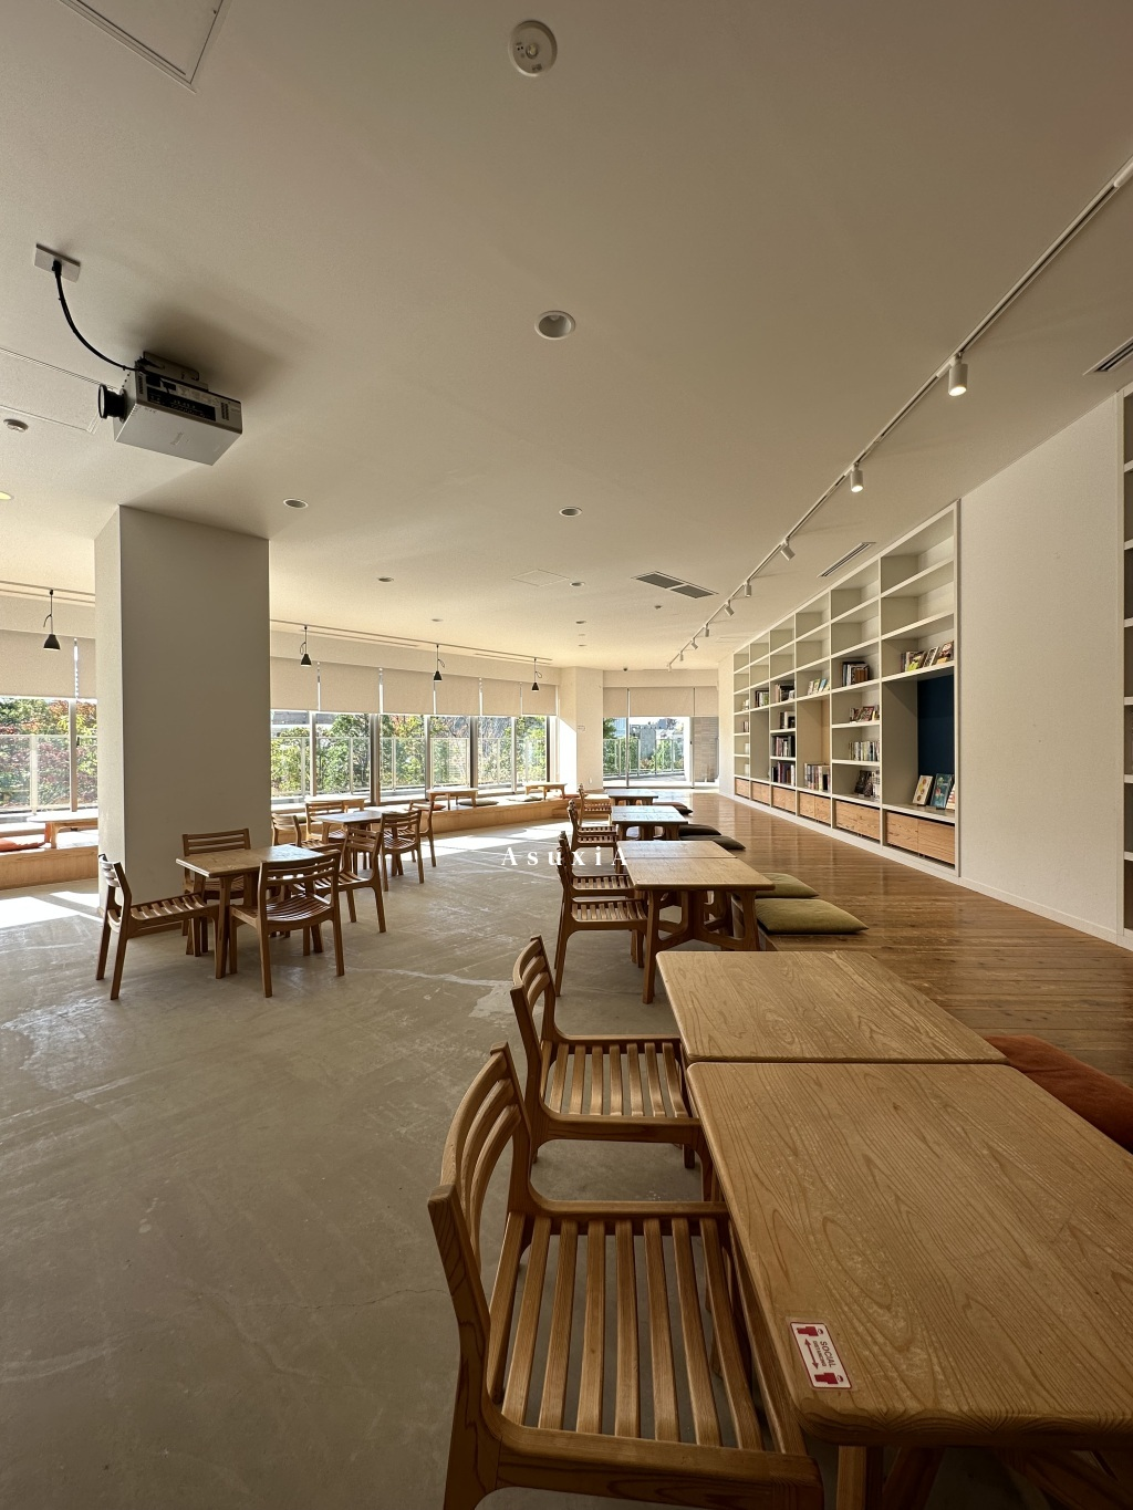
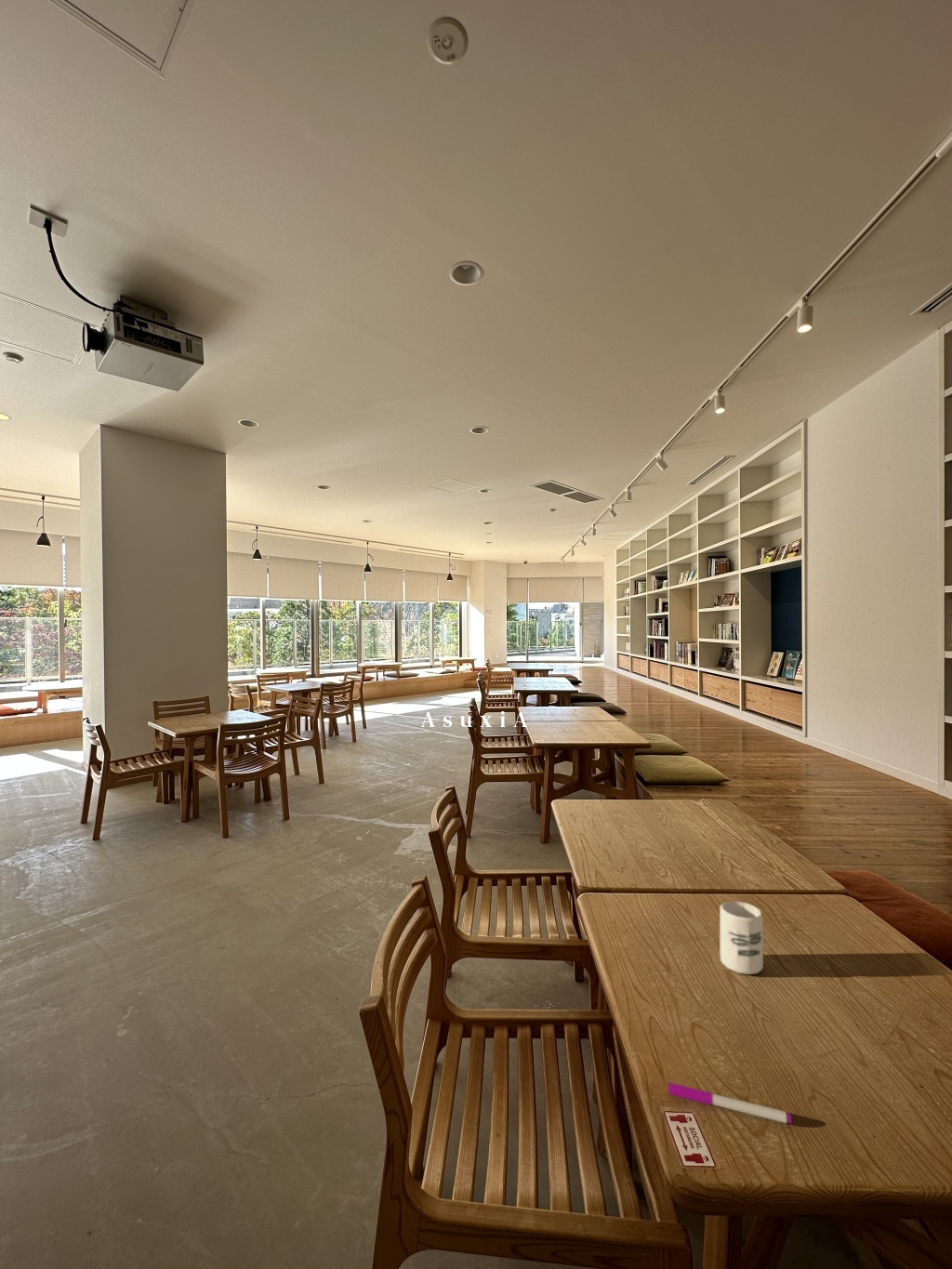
+ pen [668,1081,792,1125]
+ cup [719,900,764,975]
